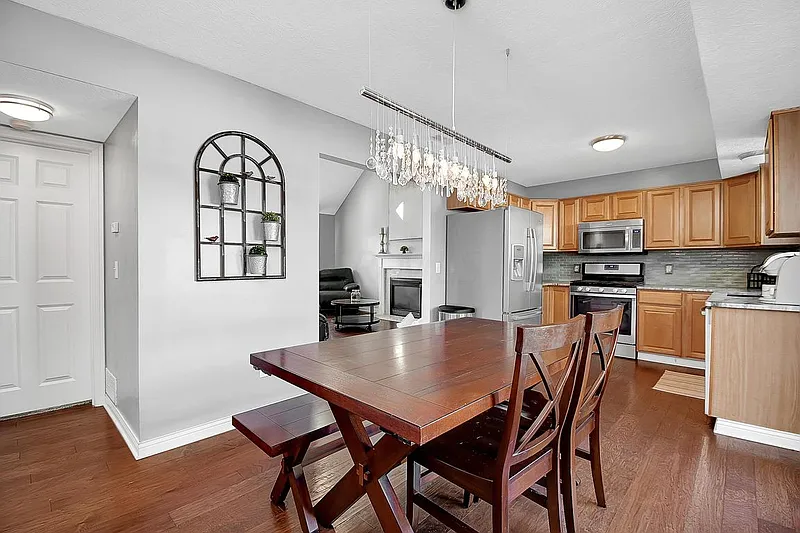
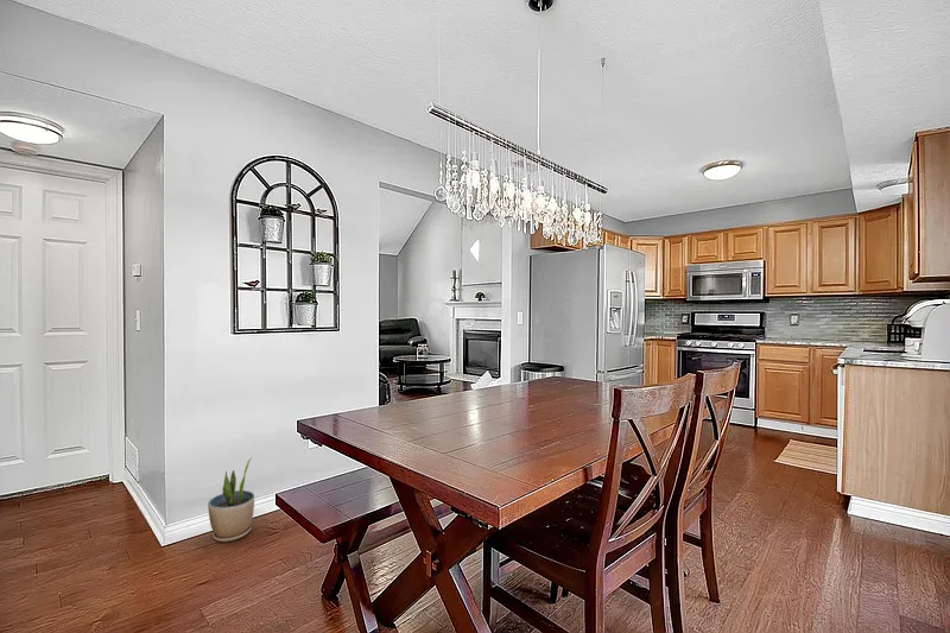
+ potted plant [207,456,255,543]
